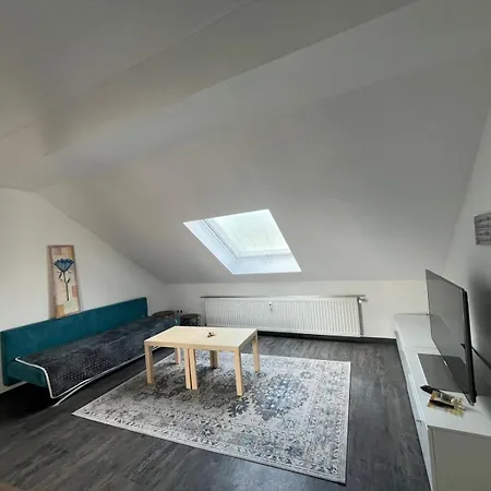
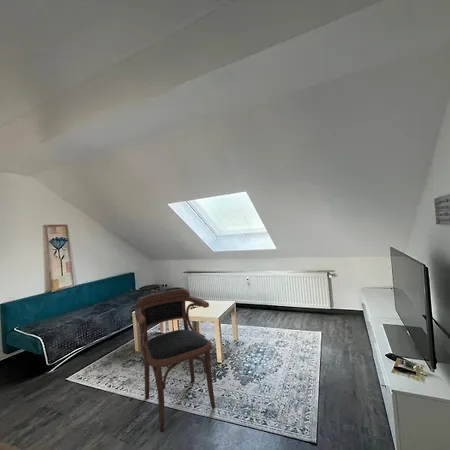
+ armchair [134,288,216,433]
